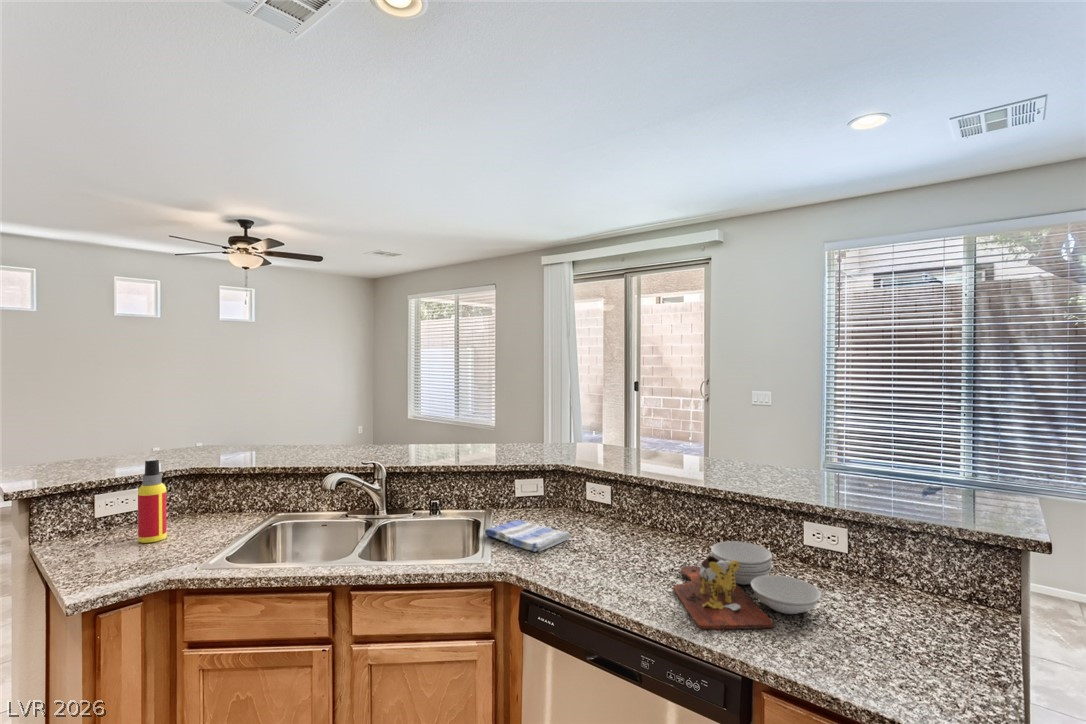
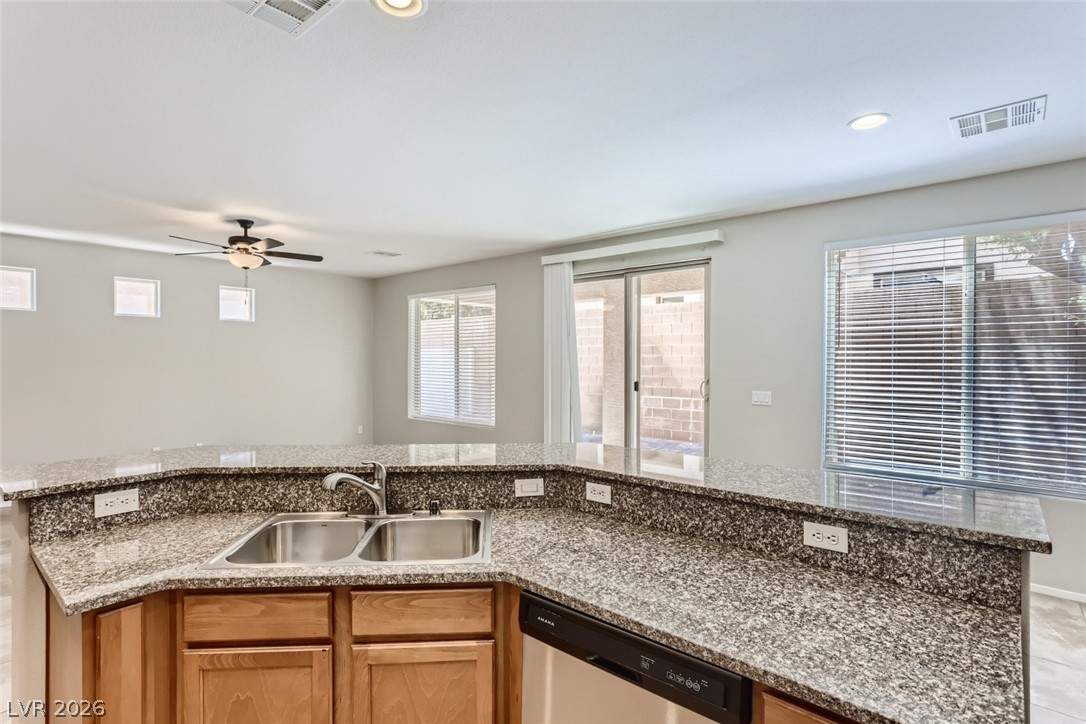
- spray bottle [137,458,168,544]
- dish towel [484,519,571,553]
- cutting board [673,540,822,630]
